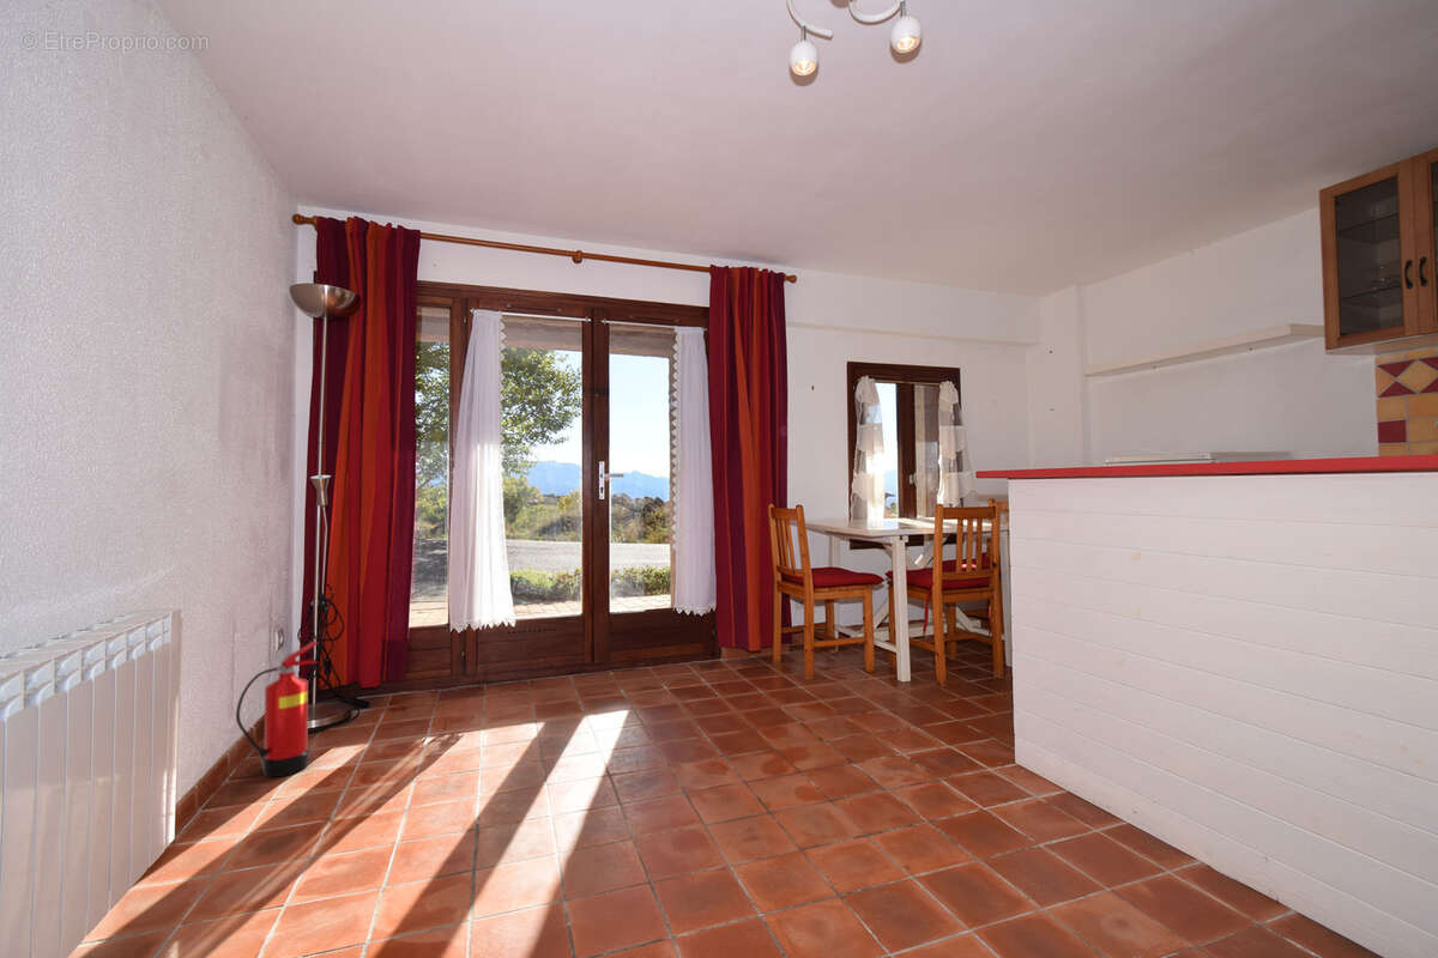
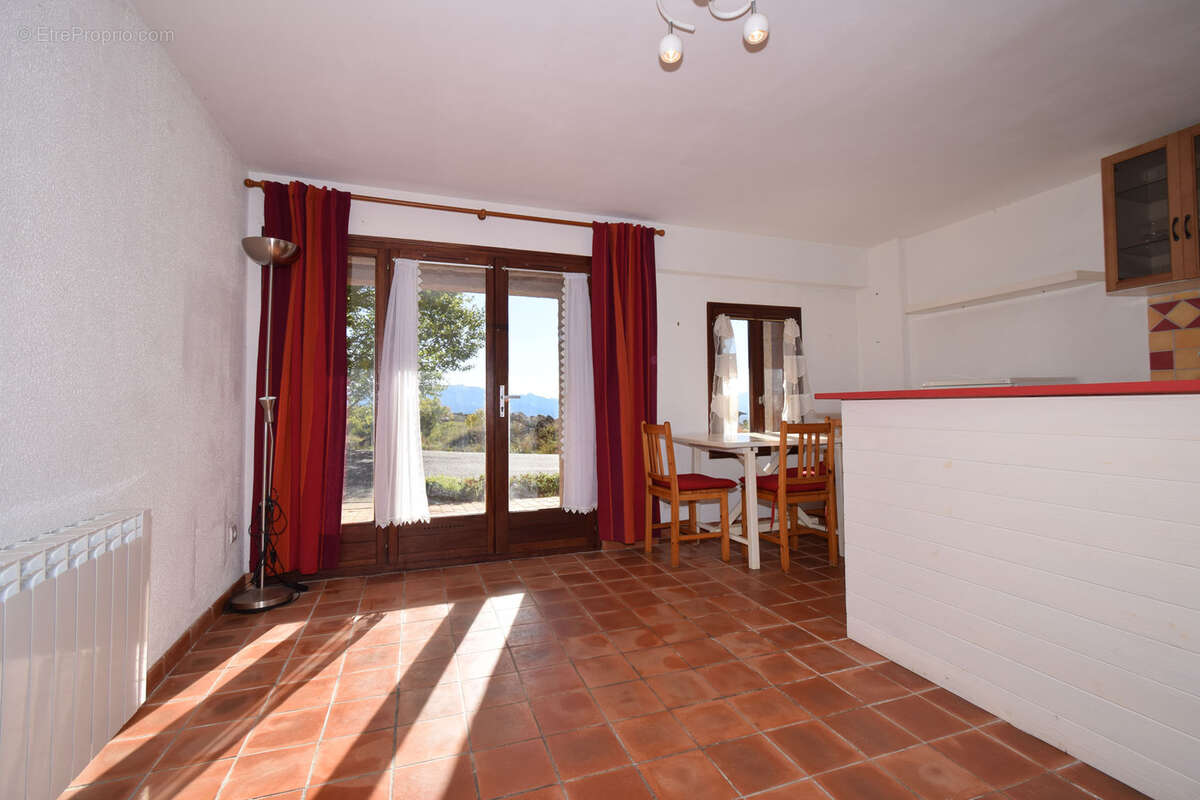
- fire extinguisher [235,641,320,778]
